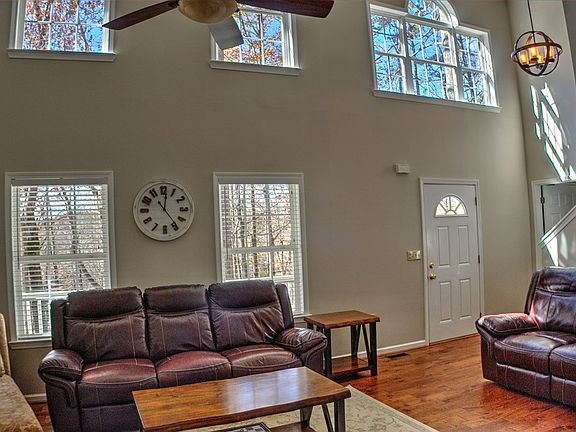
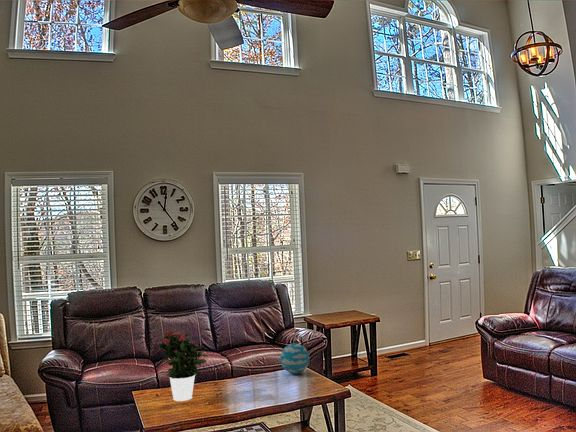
+ potted flower [155,329,208,402]
+ decorative ball [279,342,310,375]
